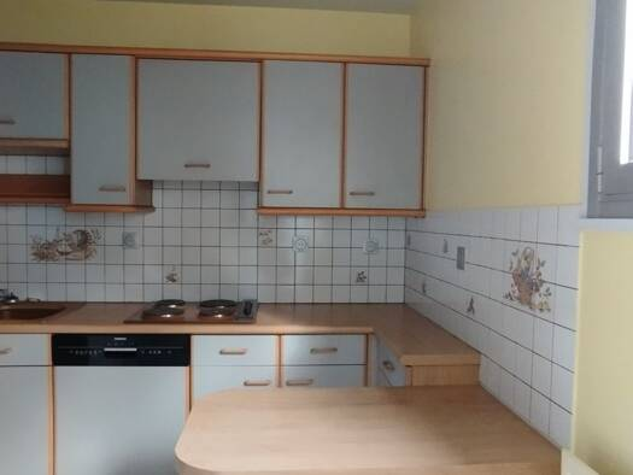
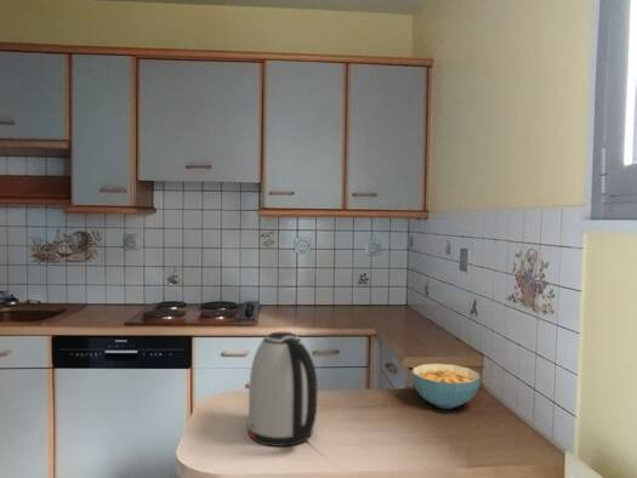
+ cereal bowl [411,363,482,410]
+ kettle [246,331,318,448]
